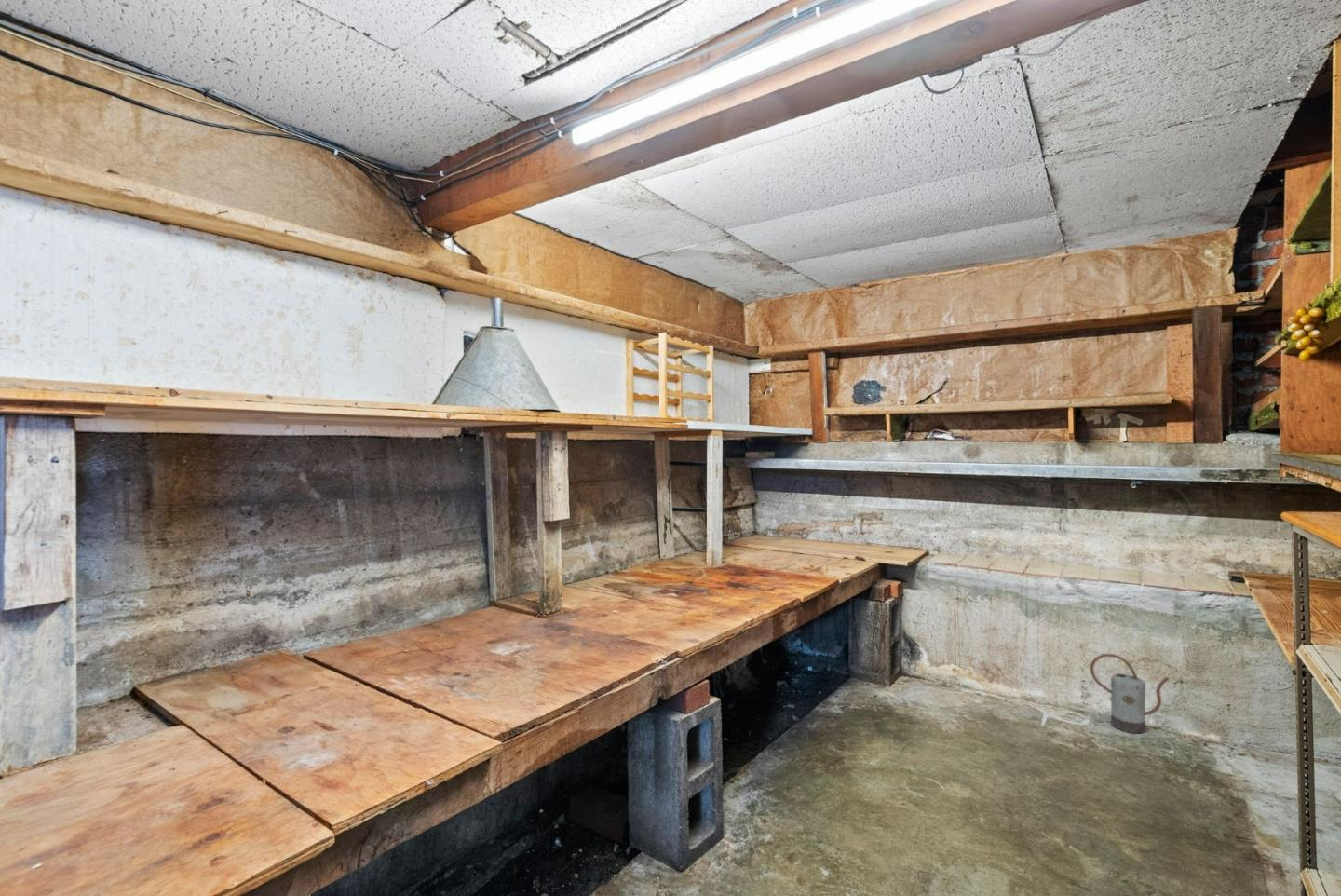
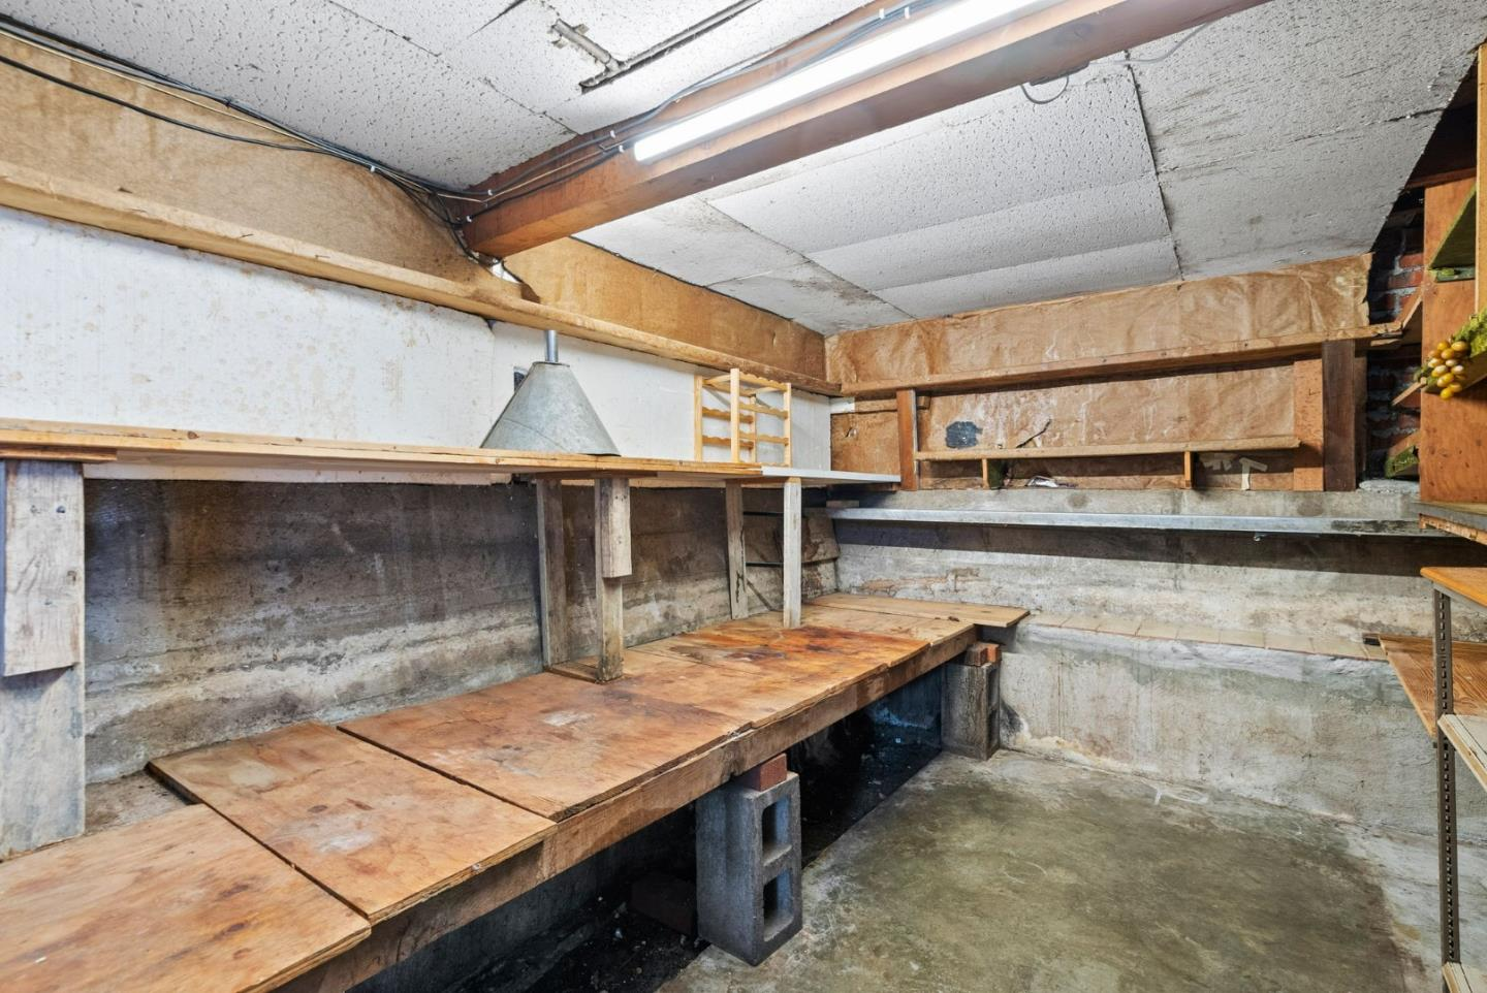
- watering can [1090,653,1171,734]
